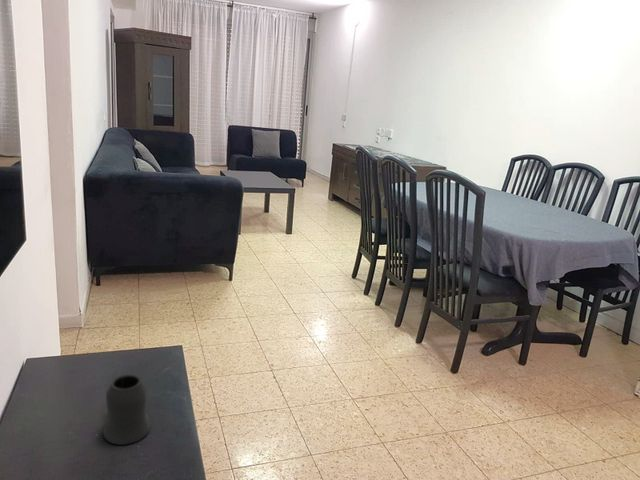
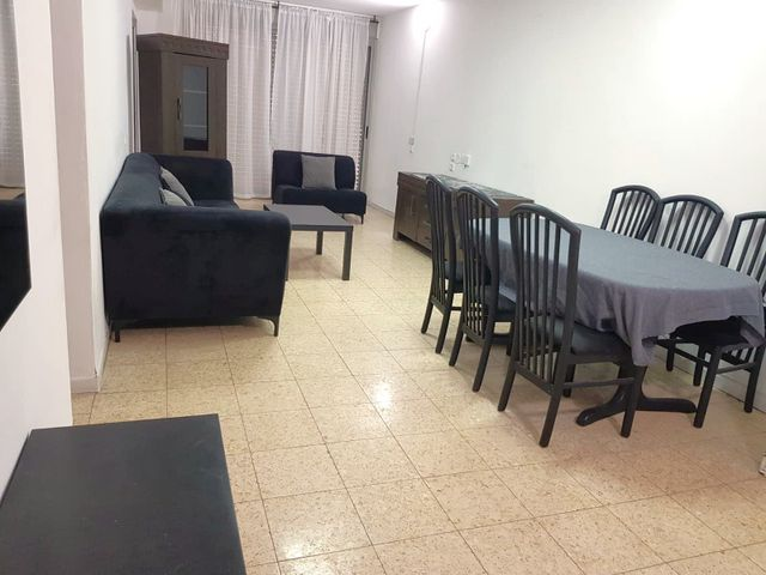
- mug [102,373,152,446]
